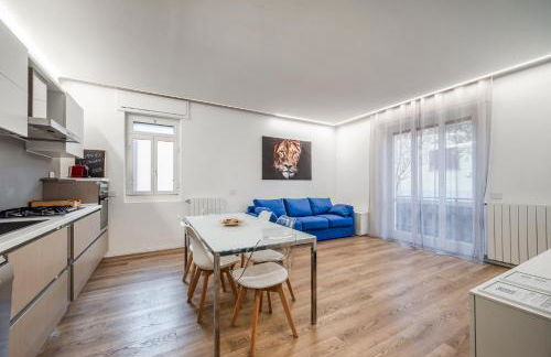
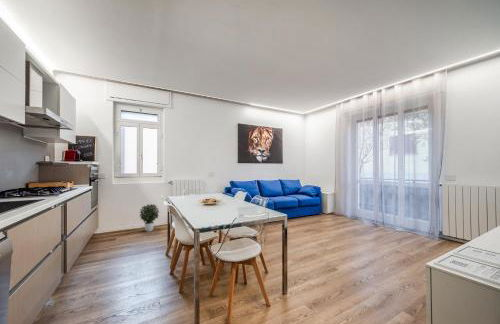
+ potted plant [139,203,160,233]
